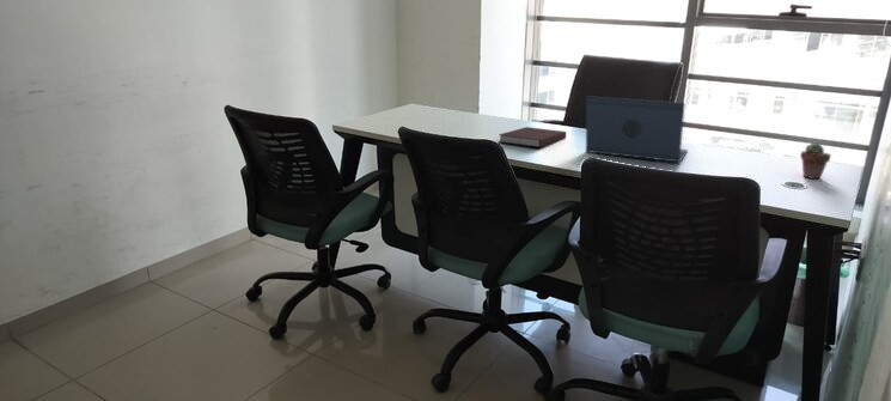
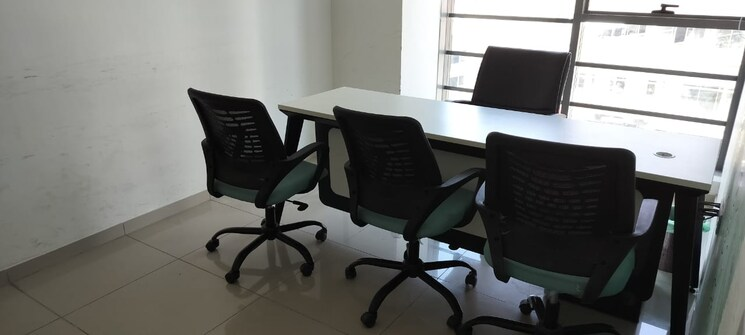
- notebook [498,126,567,148]
- potted succulent [799,141,832,180]
- laptop [585,95,689,163]
